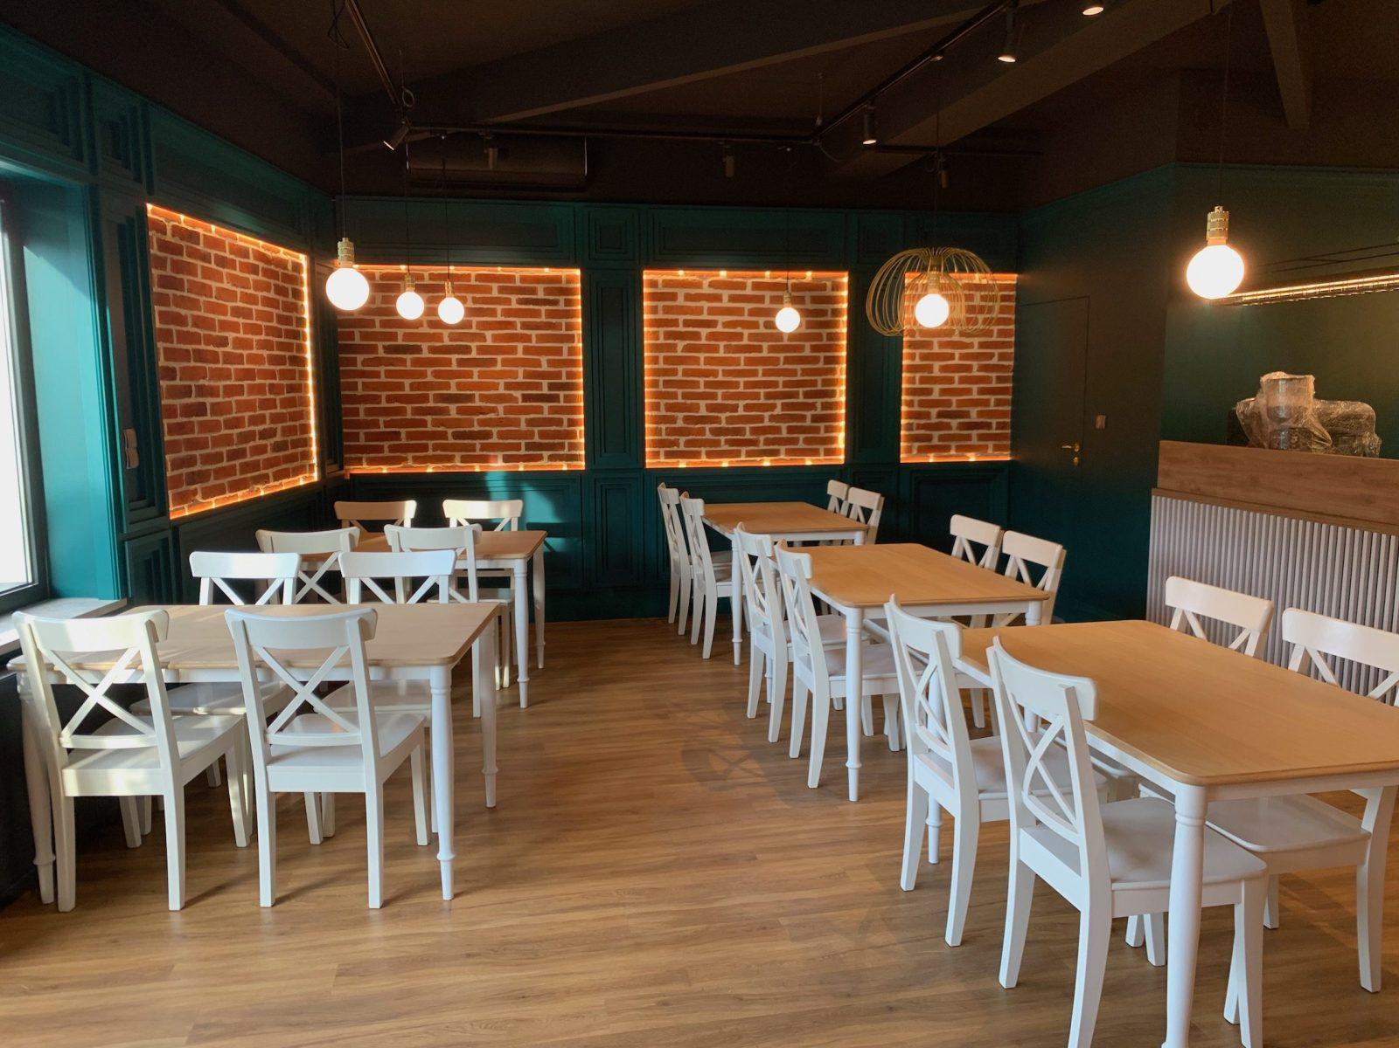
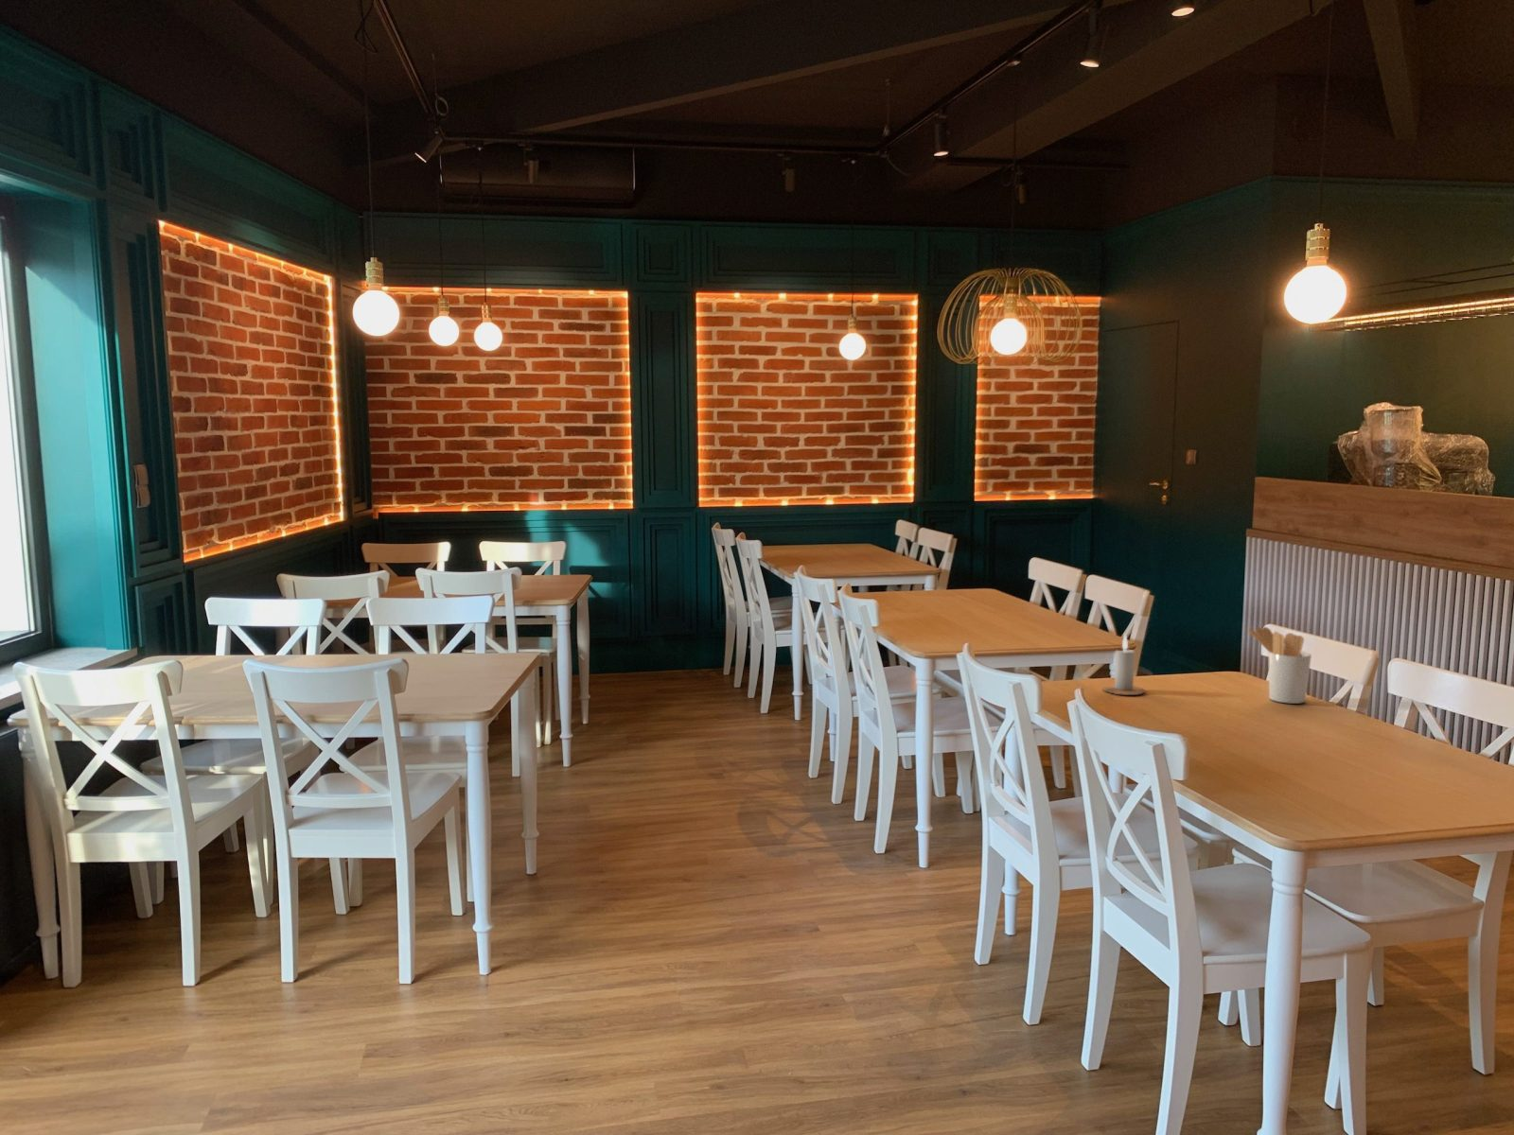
+ candle [1102,634,1146,696]
+ utensil holder [1247,626,1313,705]
